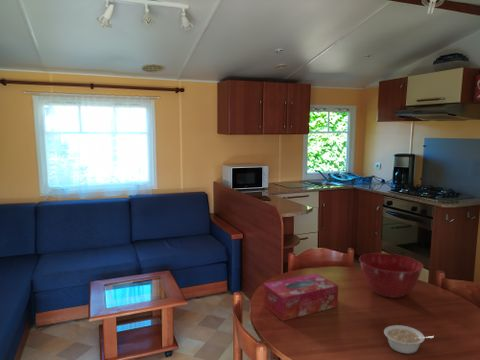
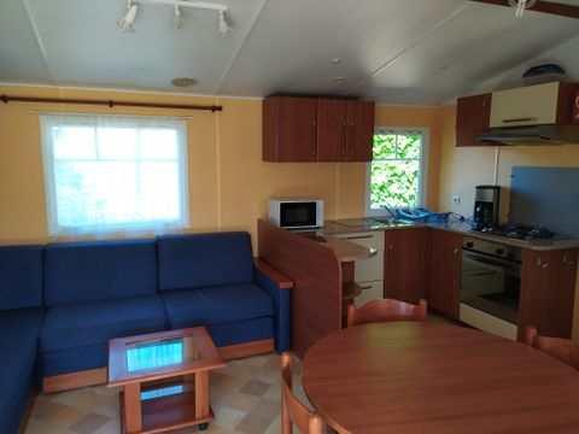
- legume [383,324,435,355]
- mixing bowl [358,252,424,299]
- tissue box [263,273,340,322]
